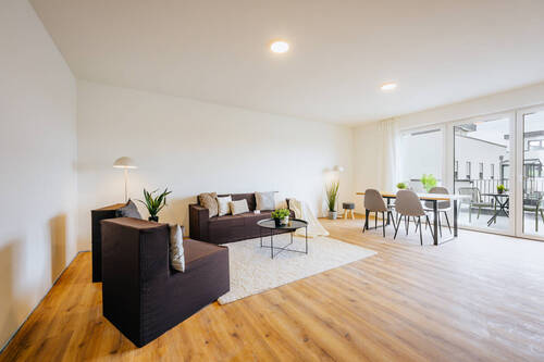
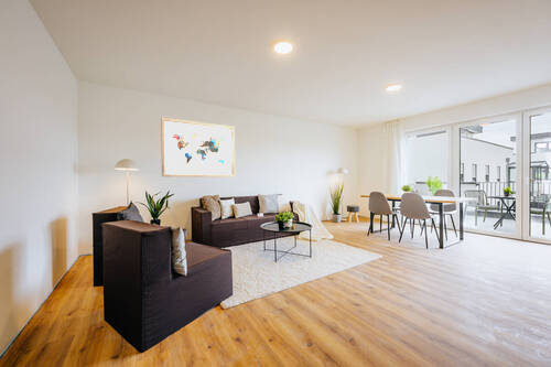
+ wall art [160,117,236,179]
